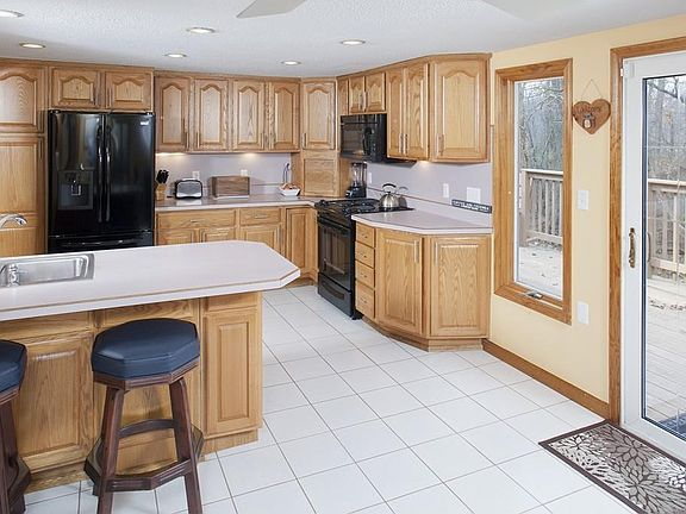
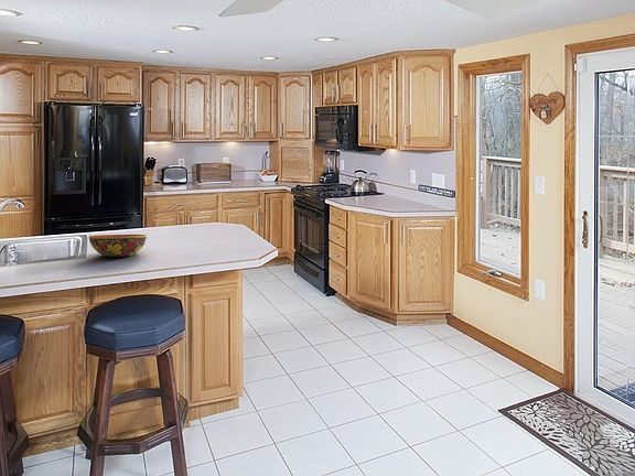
+ bowl [88,234,148,258]
